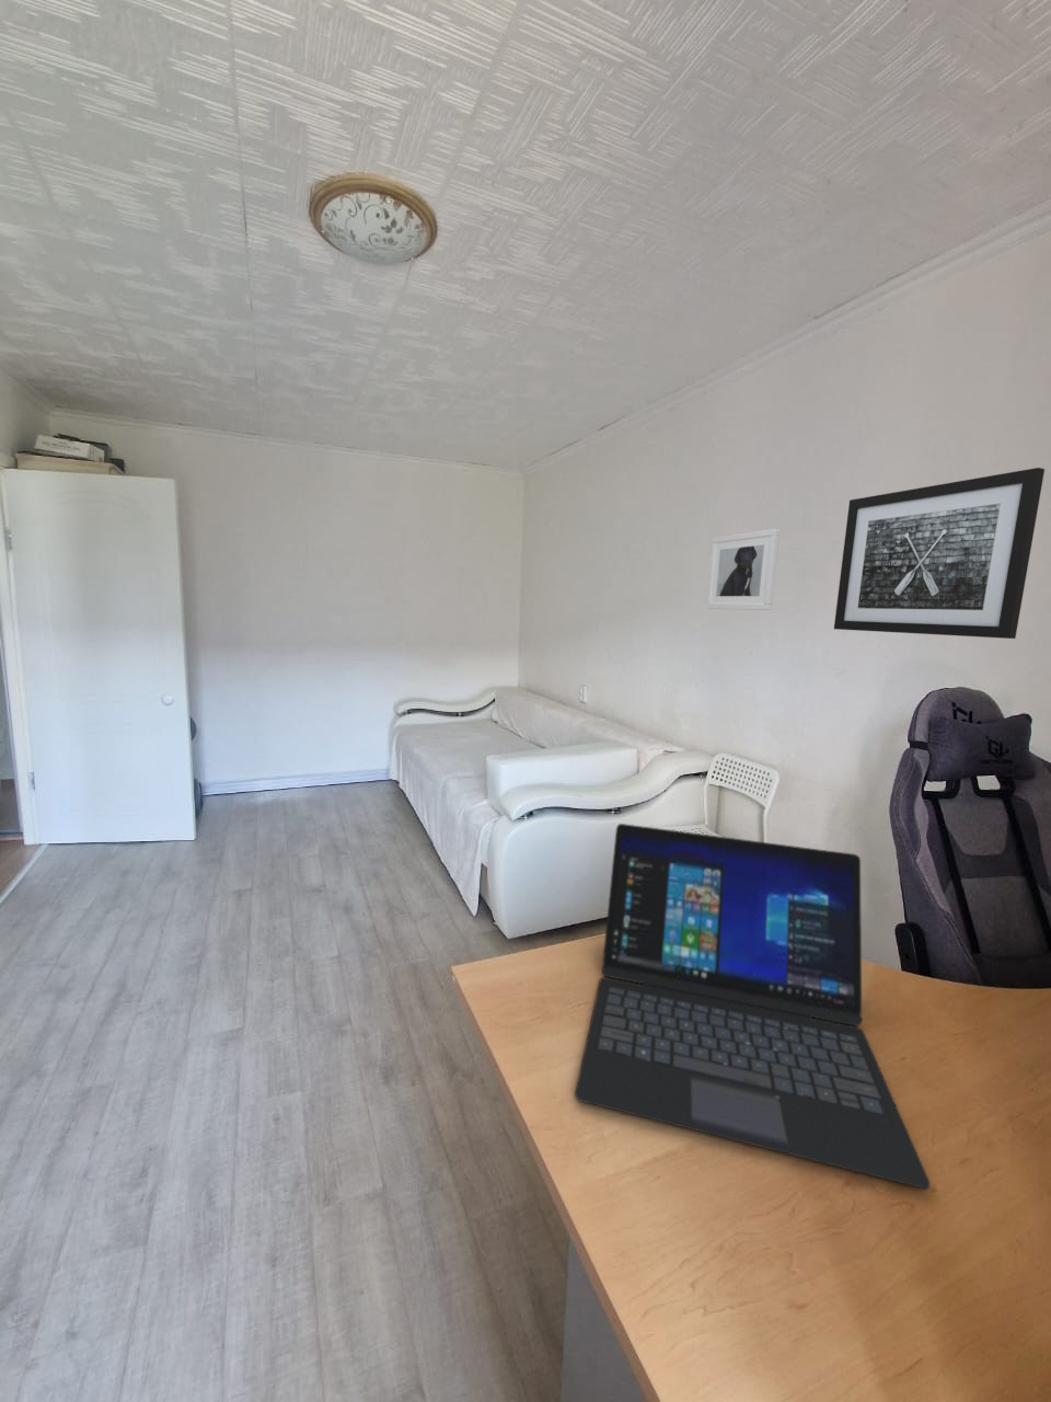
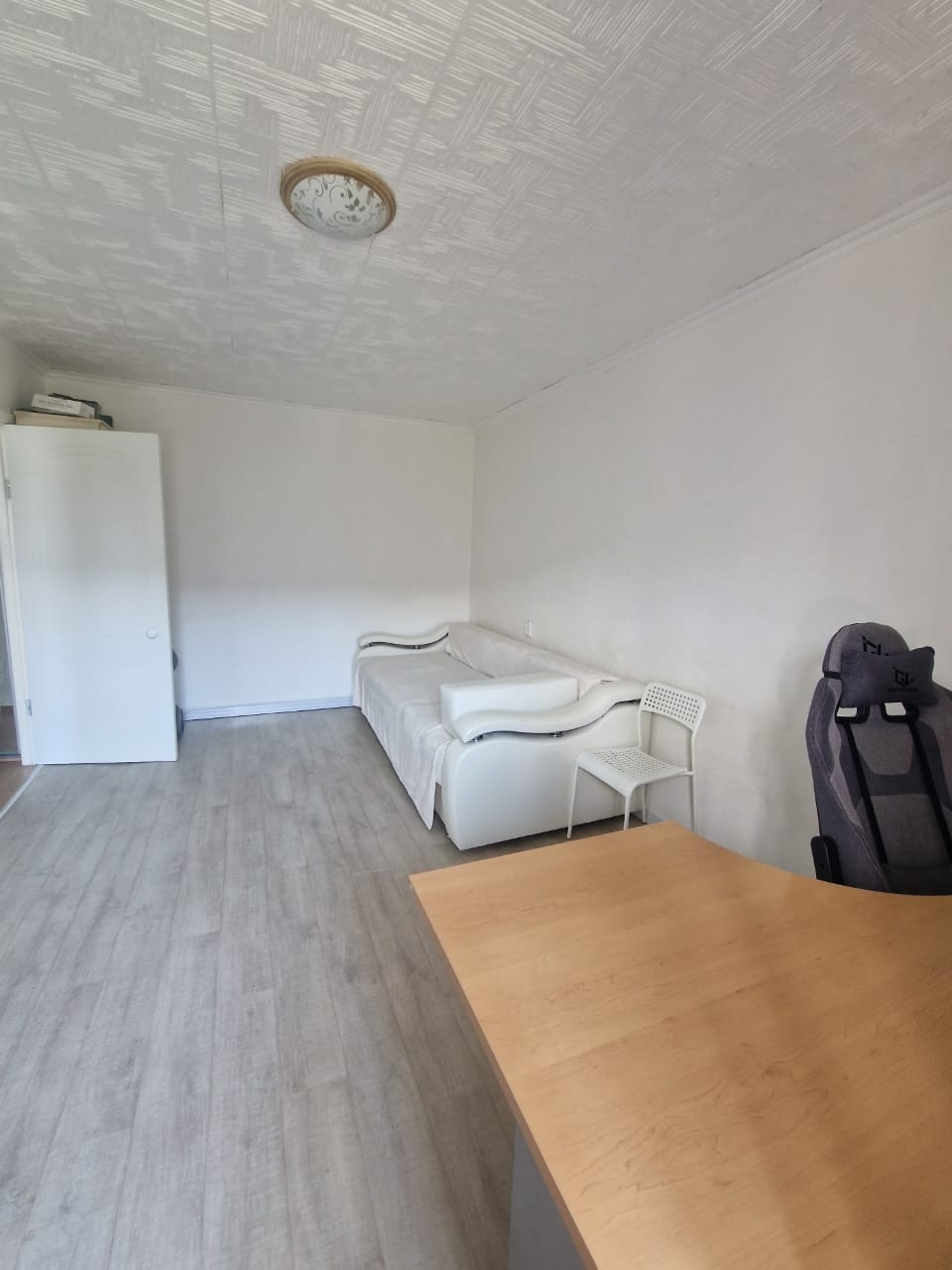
- laptop [574,822,932,1190]
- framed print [705,528,781,612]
- wall art [834,467,1045,639]
